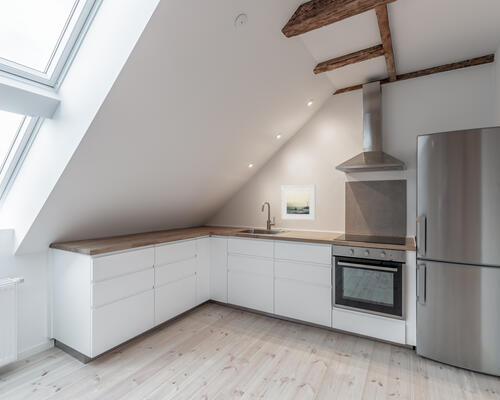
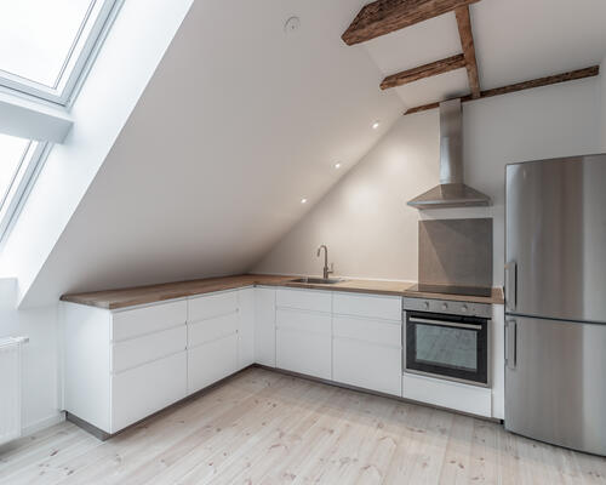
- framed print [280,184,316,221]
